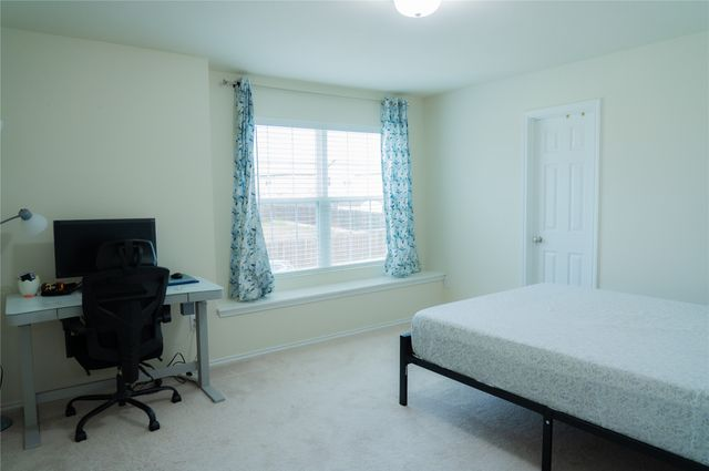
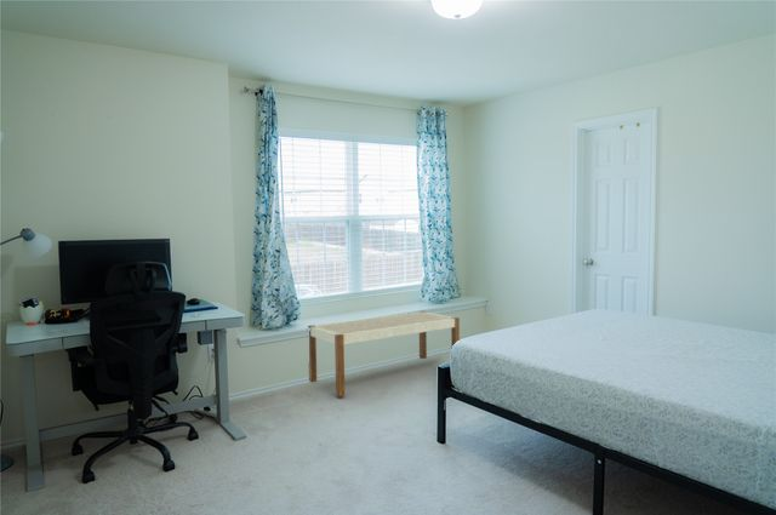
+ bench [307,310,461,397]
